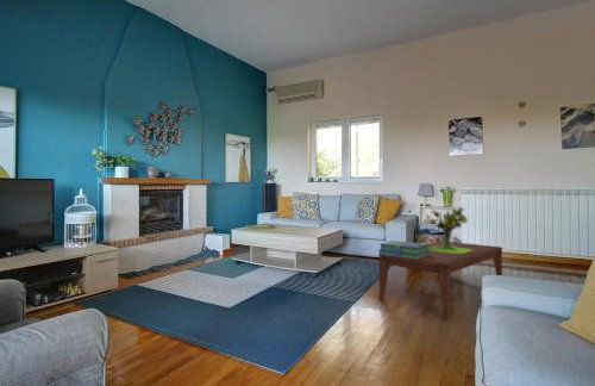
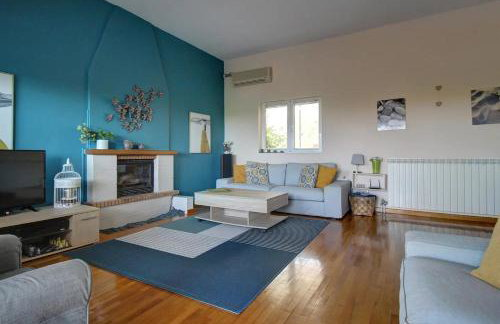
- stack of books [377,239,431,260]
- coffee table [377,239,503,319]
- bouquet [425,205,471,254]
